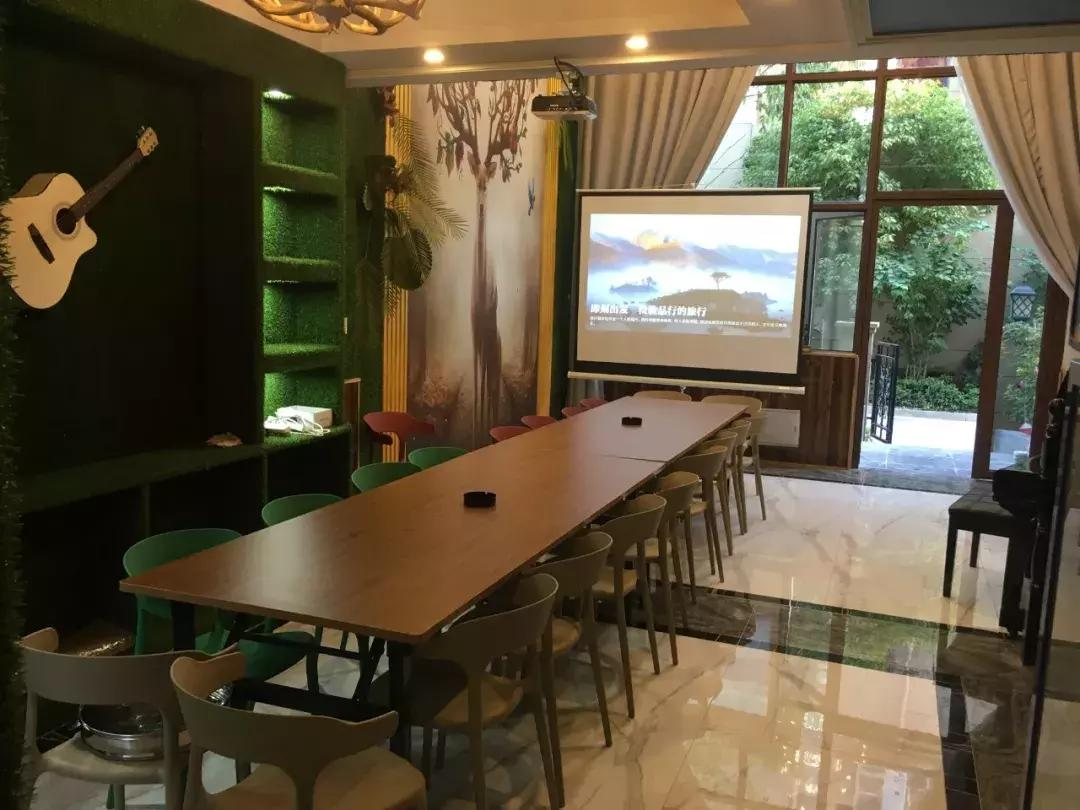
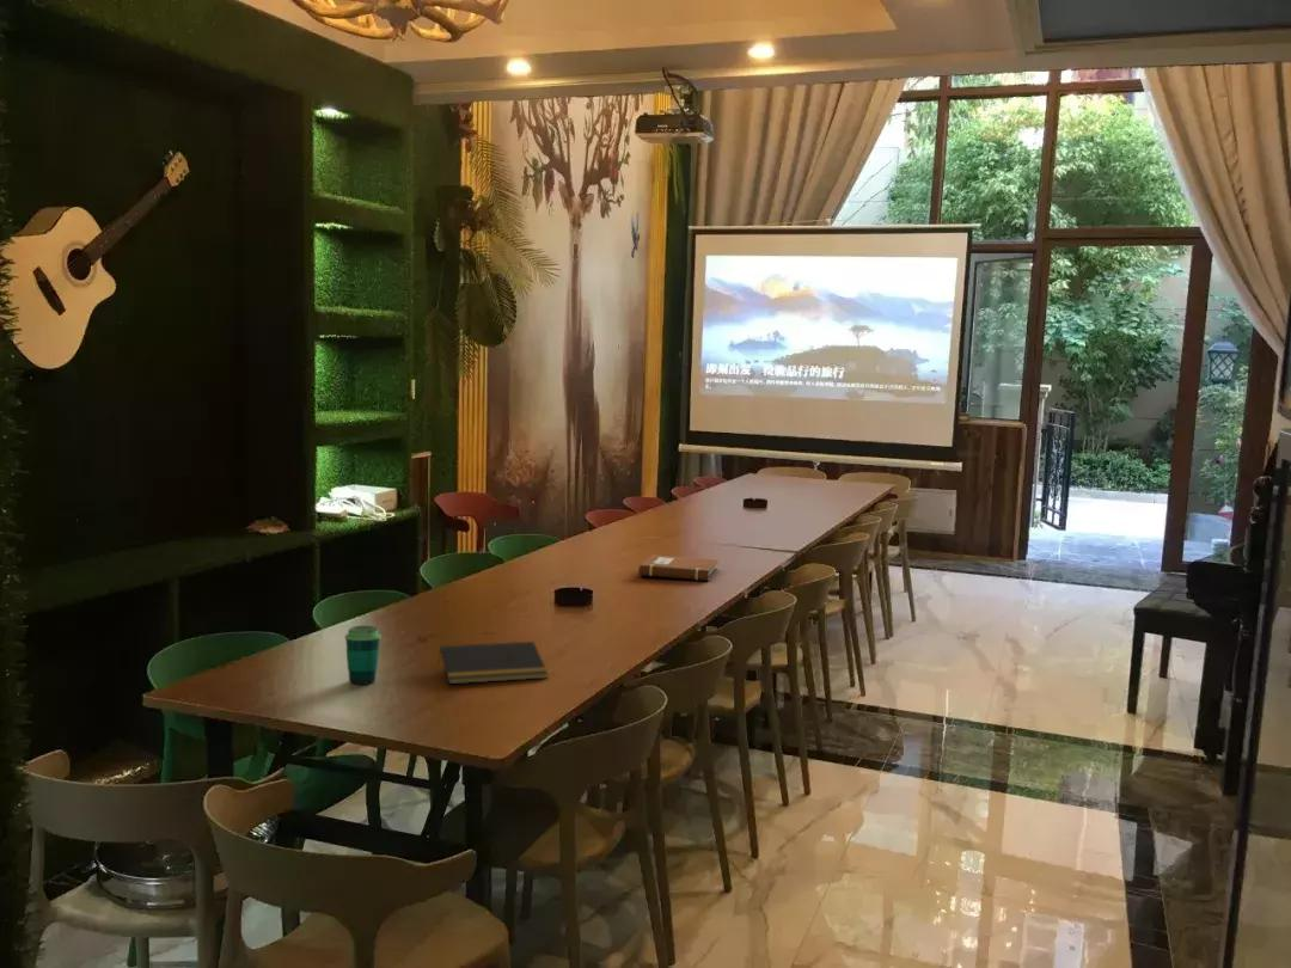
+ notepad [436,641,549,685]
+ notebook [638,555,720,582]
+ cup [343,625,383,686]
